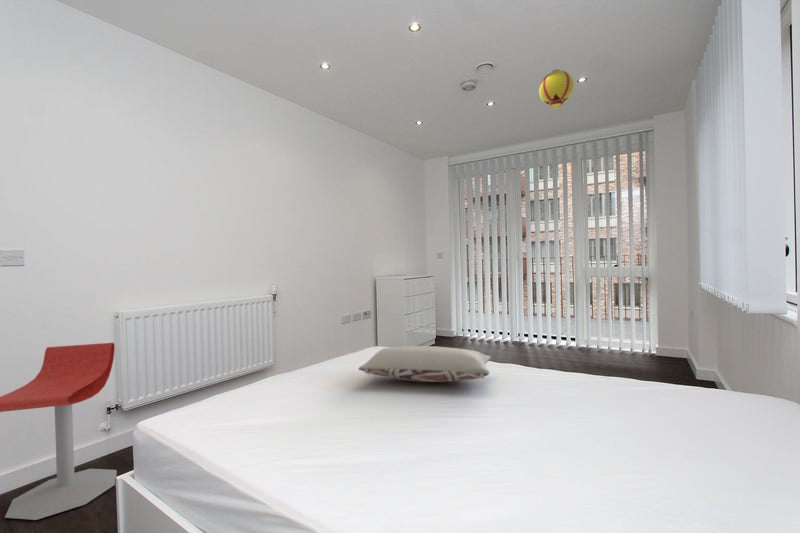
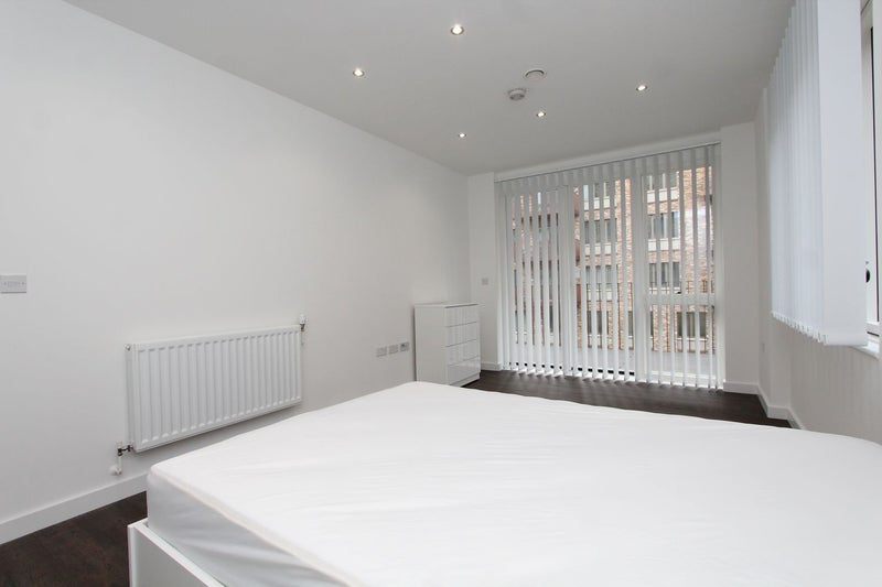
- paper lantern [538,69,574,110]
- stool [0,342,118,521]
- pillow [357,345,492,383]
